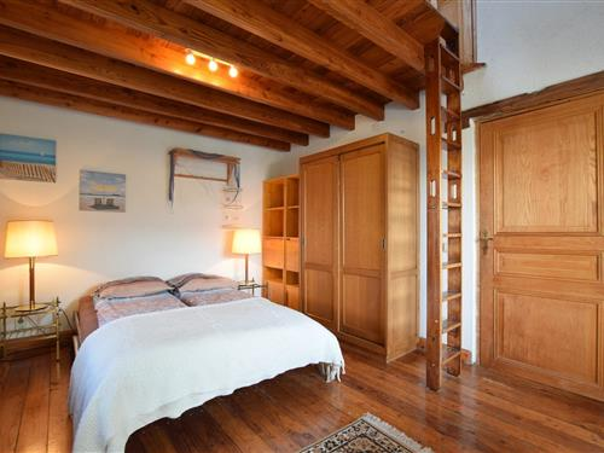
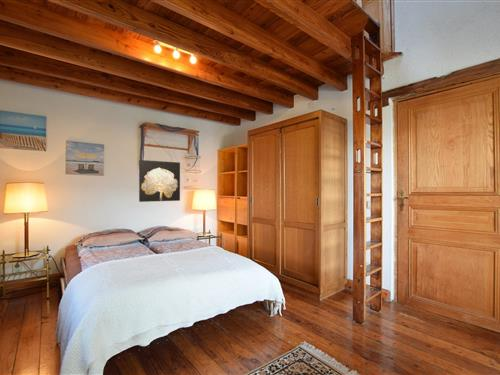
+ wall art [138,159,181,203]
